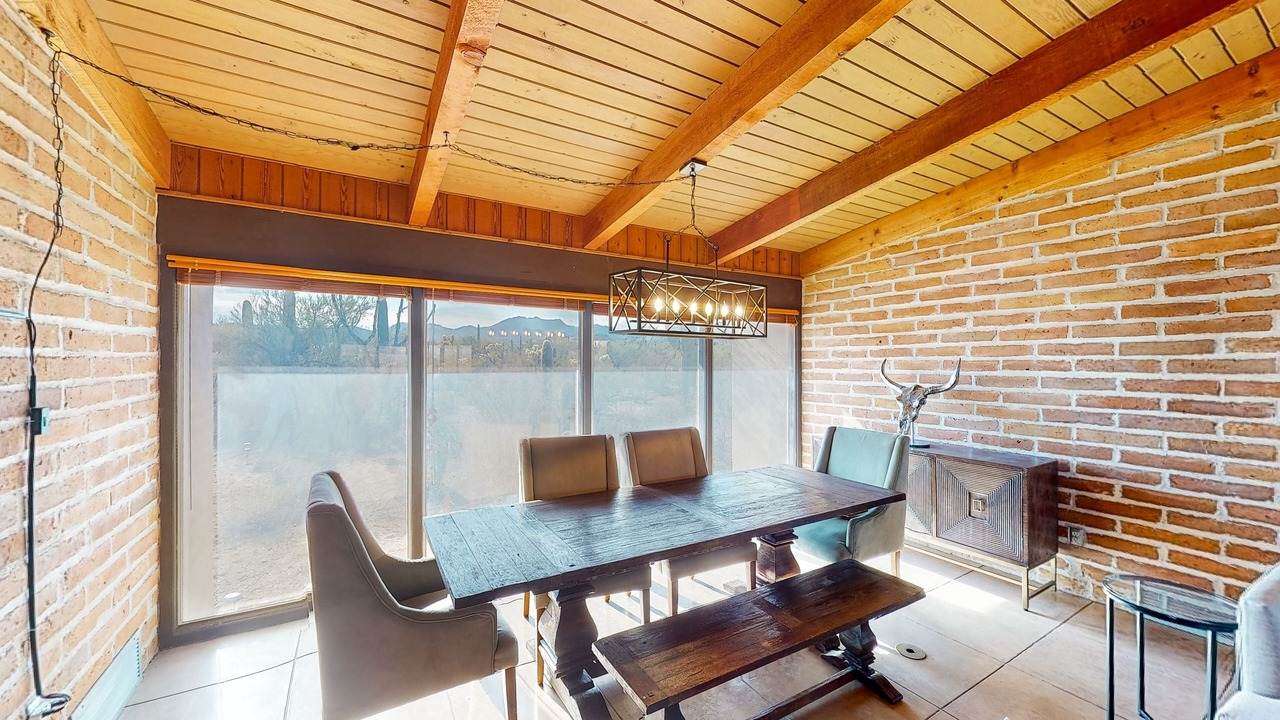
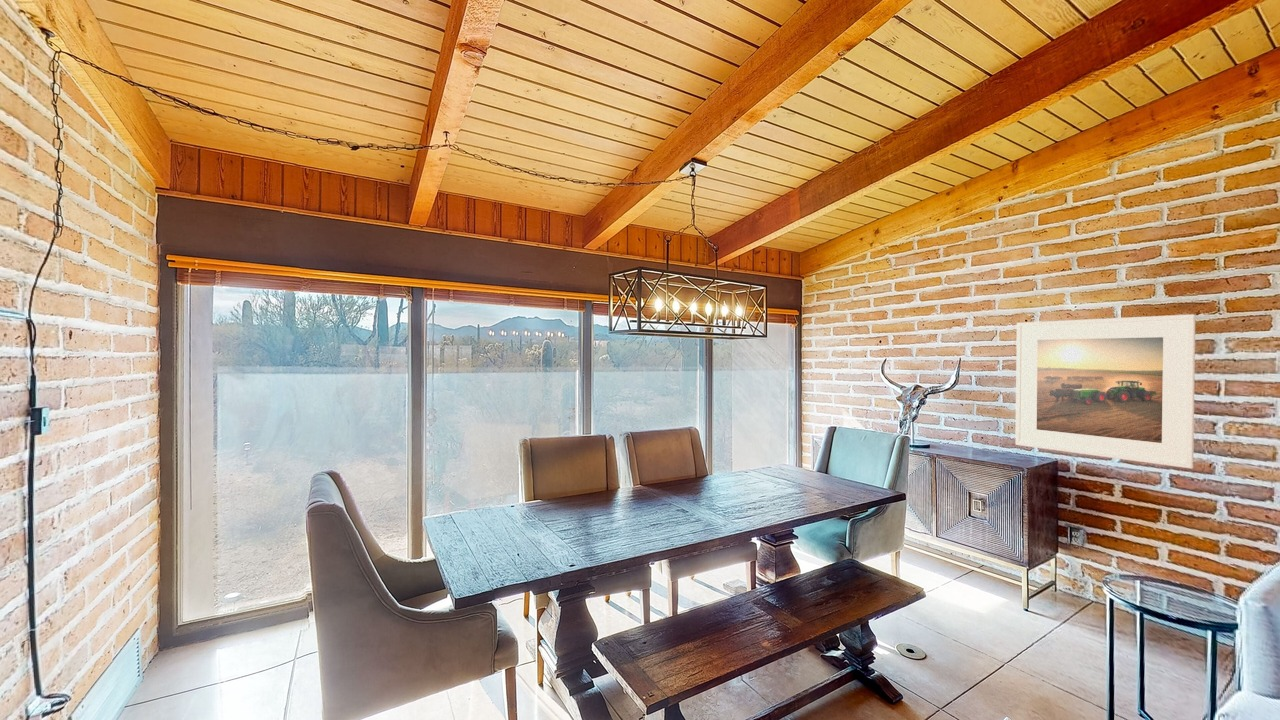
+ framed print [1014,313,1196,469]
